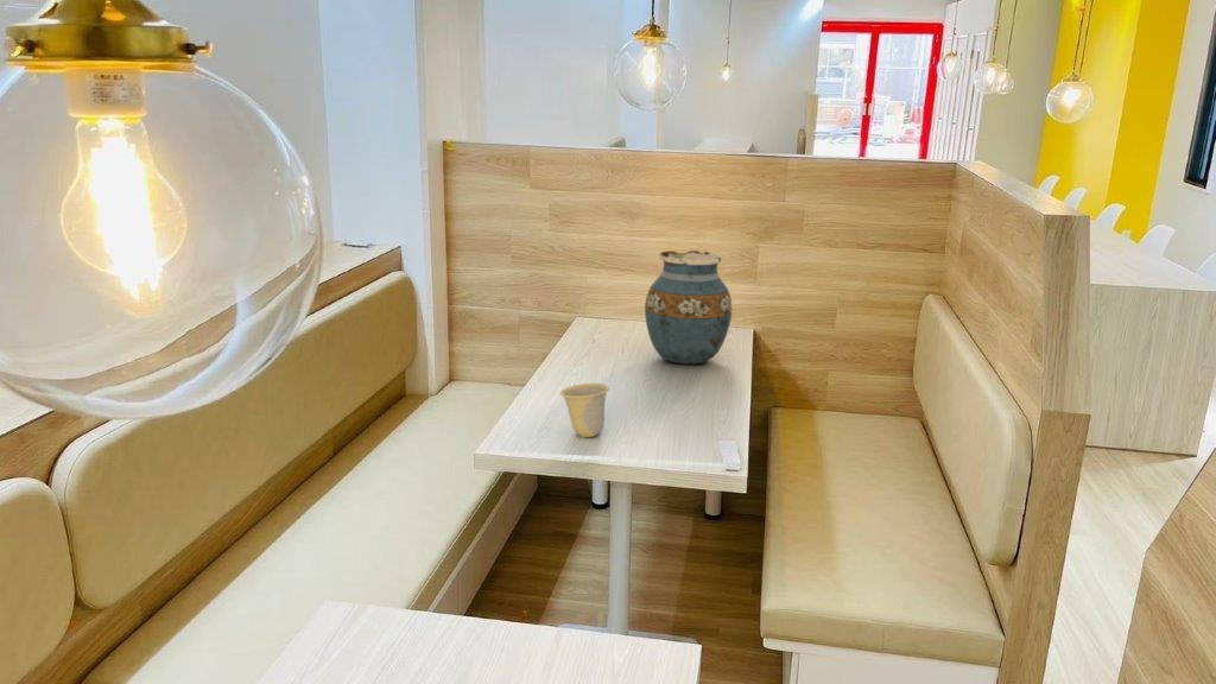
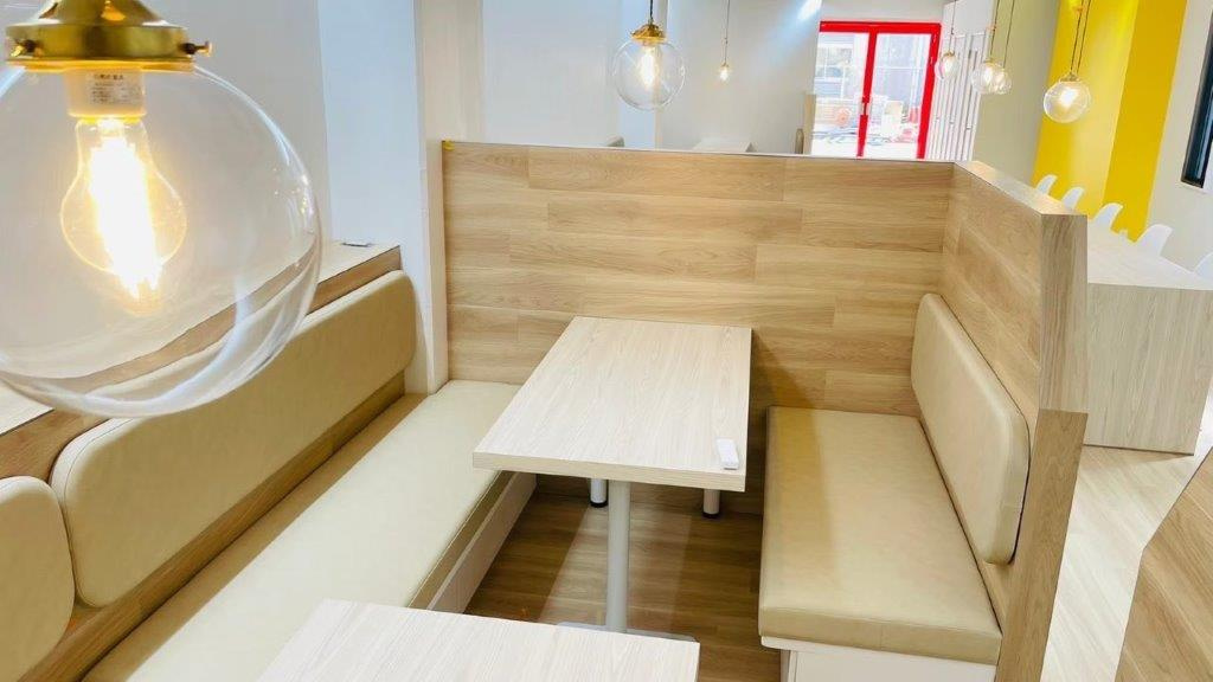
- vase [644,249,733,366]
- cup [558,382,610,438]
